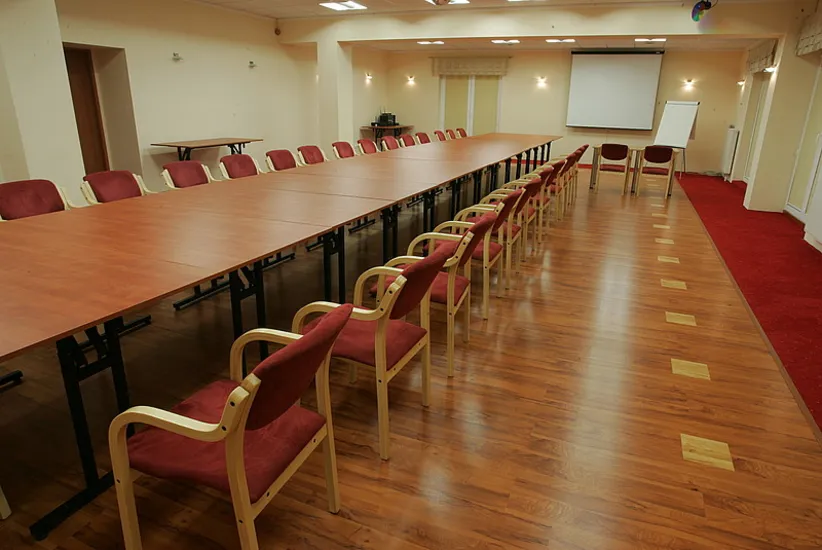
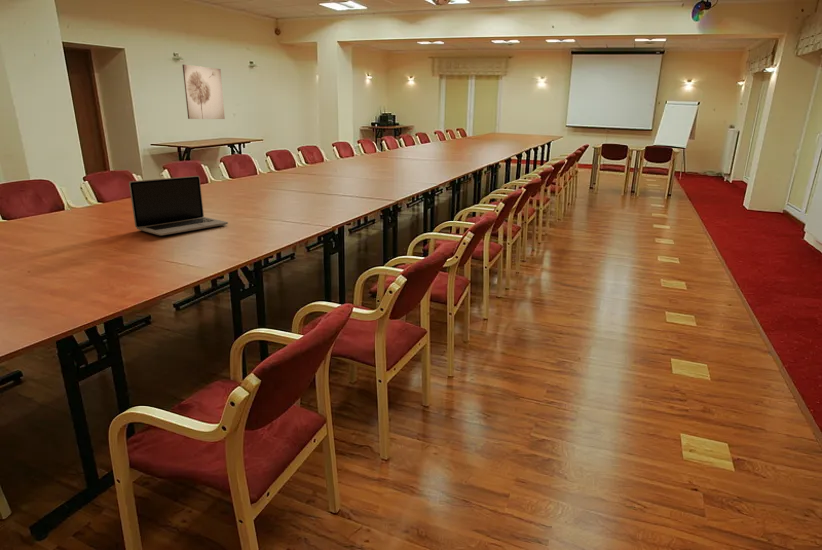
+ wall art [182,63,226,120]
+ laptop [128,175,229,236]
